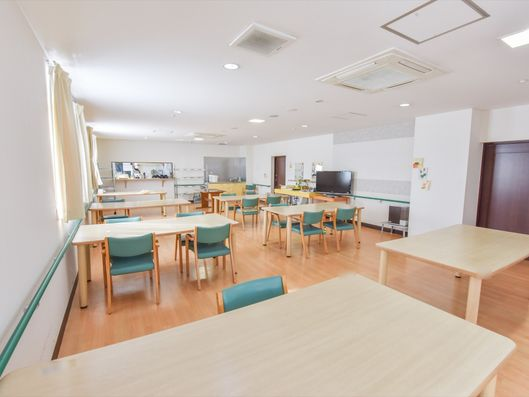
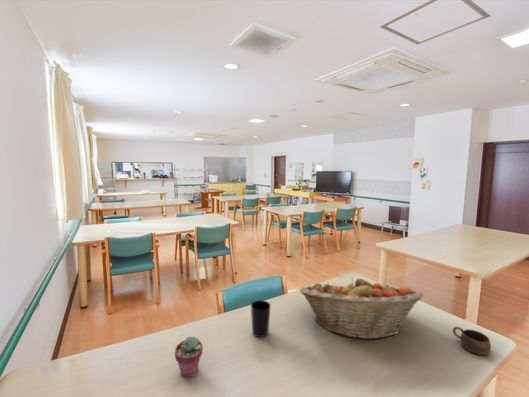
+ potted succulent [174,335,204,379]
+ cup [250,299,272,338]
+ fruit basket [299,276,424,340]
+ cup [452,326,492,356]
